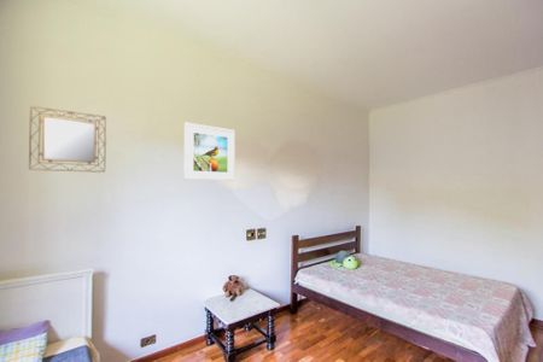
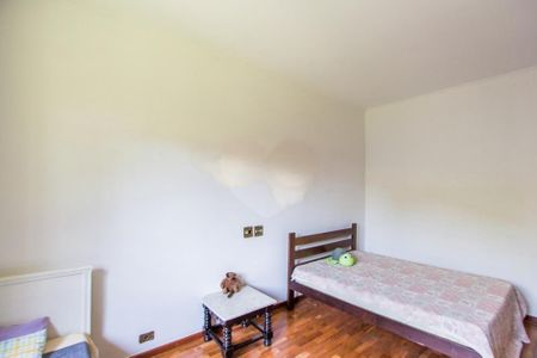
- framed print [182,122,237,182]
- home mirror [28,105,107,174]
